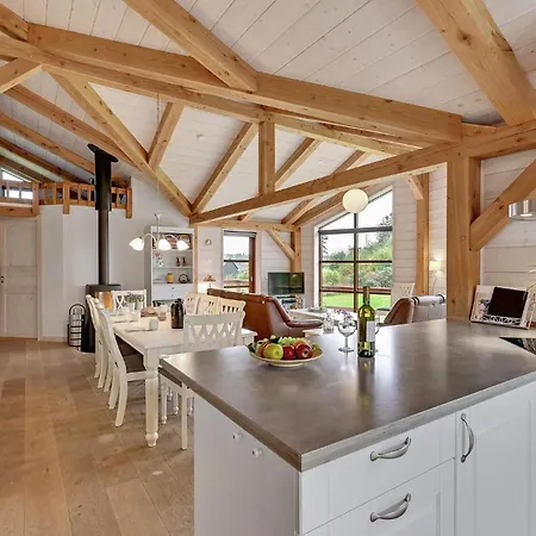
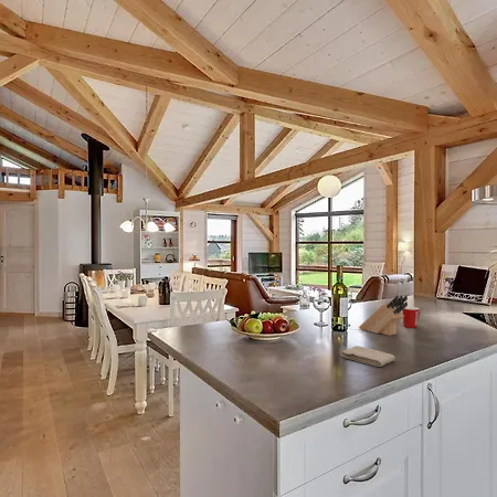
+ washcloth [340,345,396,368]
+ mug [401,306,421,329]
+ knife block [358,294,409,337]
